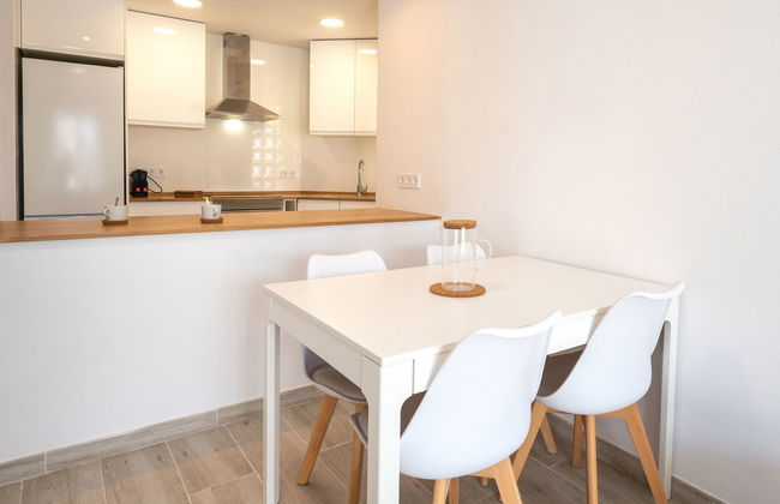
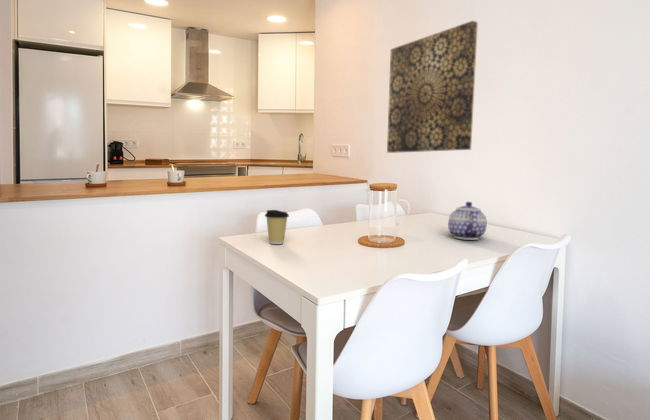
+ wall art [386,20,479,154]
+ coffee cup [264,209,290,245]
+ teapot [447,201,488,241]
